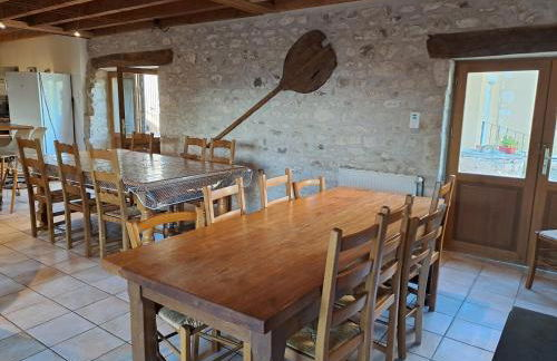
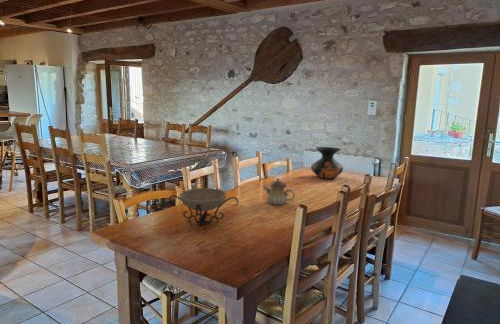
+ teapot [262,177,296,206]
+ decorative bowl [168,187,239,228]
+ vase [310,146,344,180]
